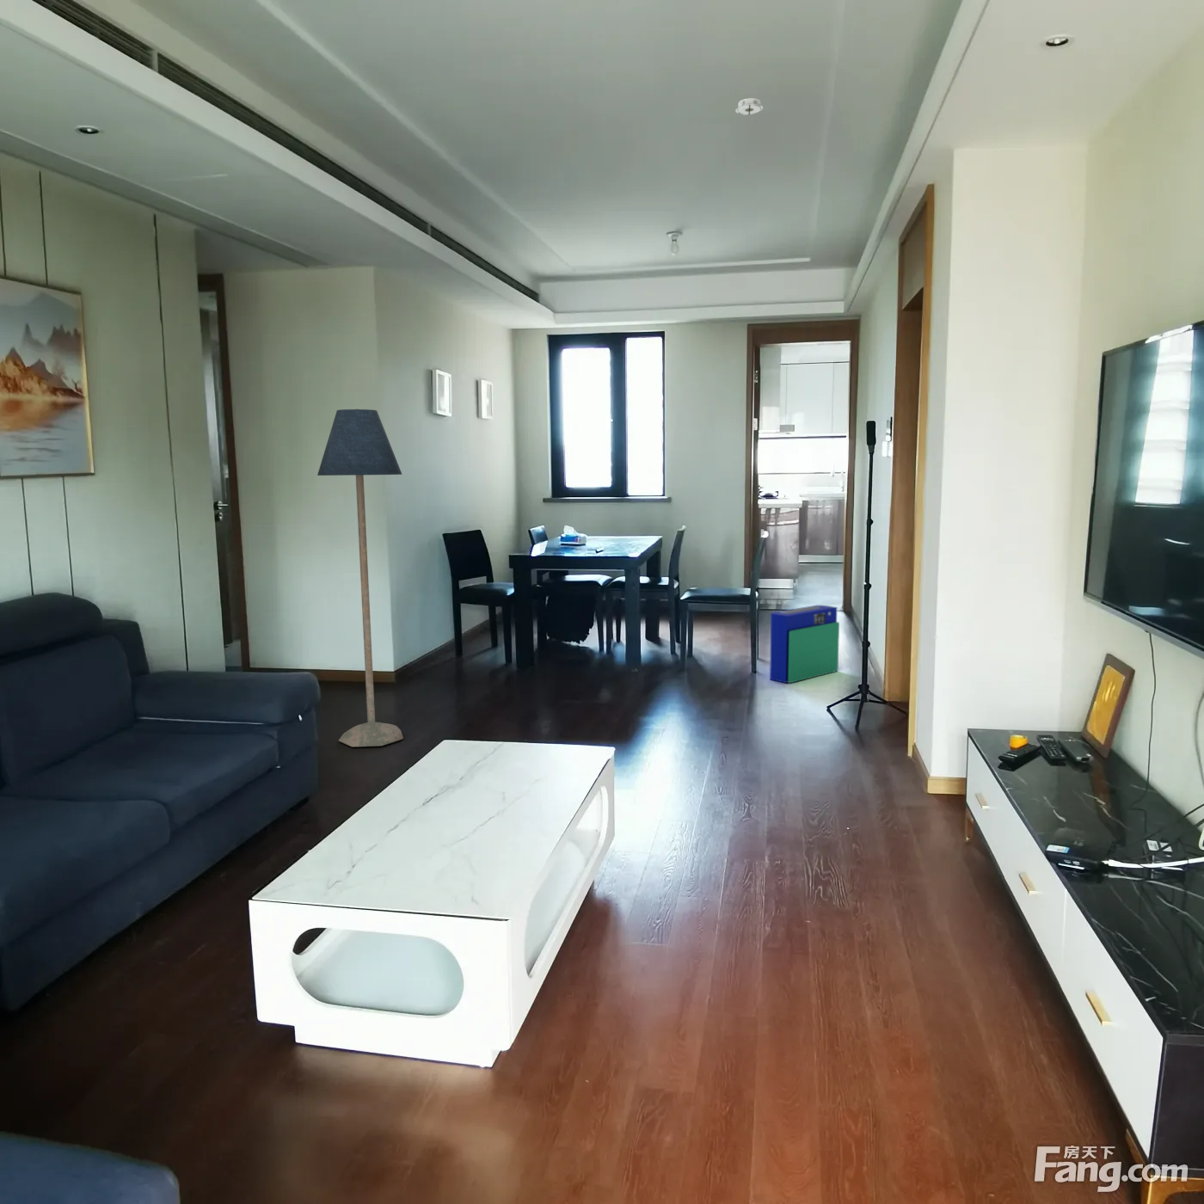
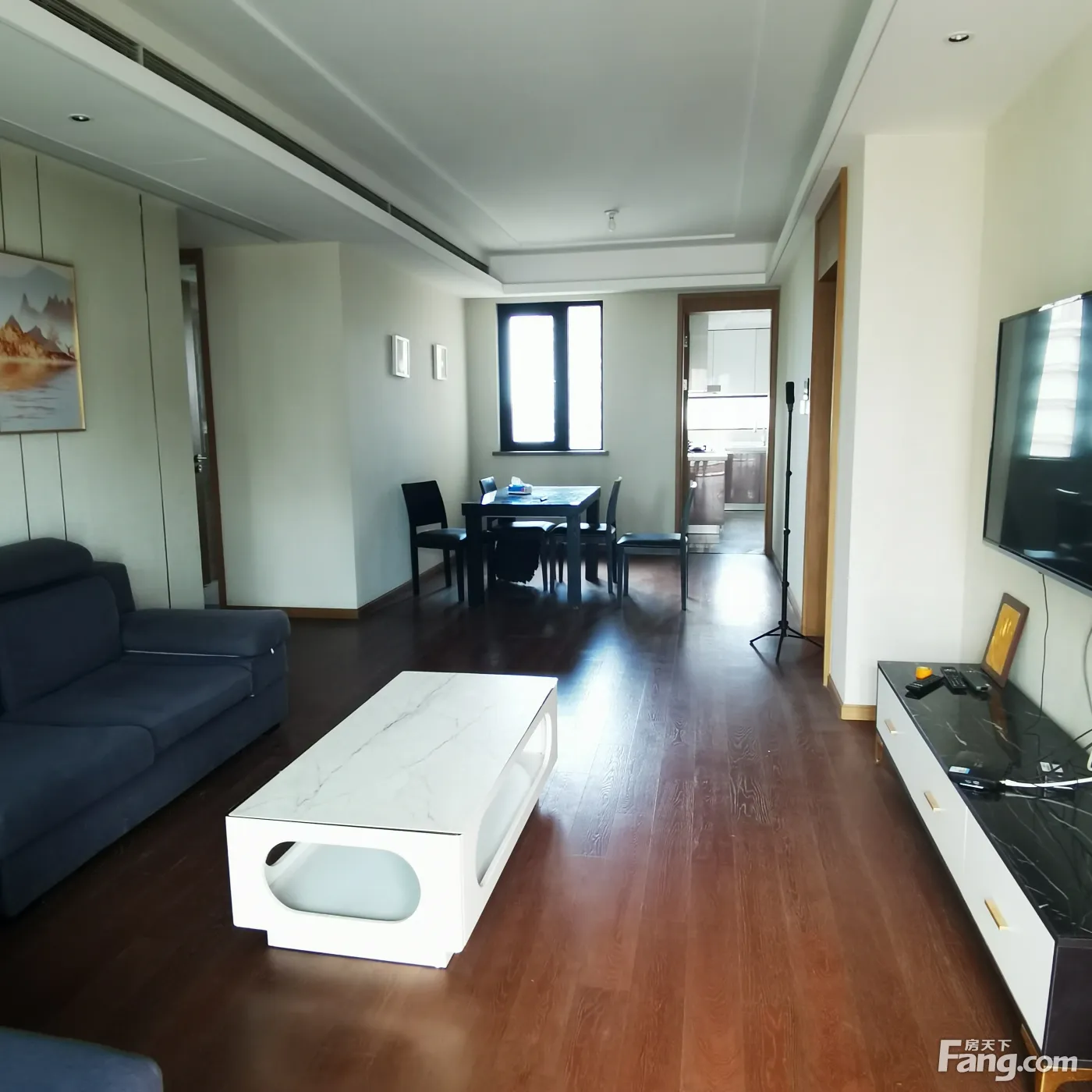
- air purifier [768,604,840,684]
- floor lamp [316,409,405,748]
- smoke detector [734,97,764,117]
